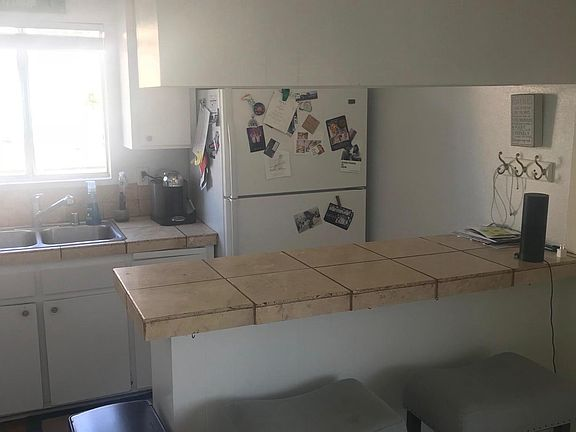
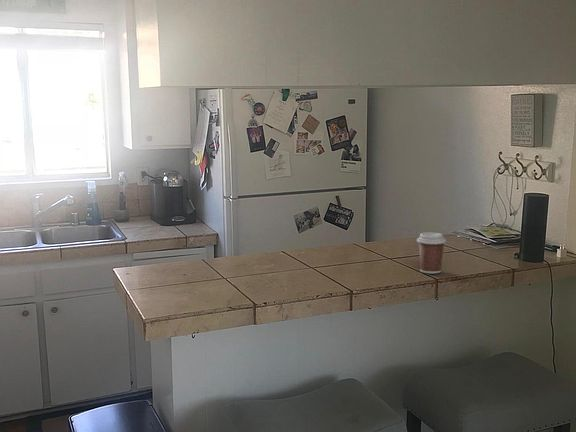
+ coffee cup [416,231,447,275]
